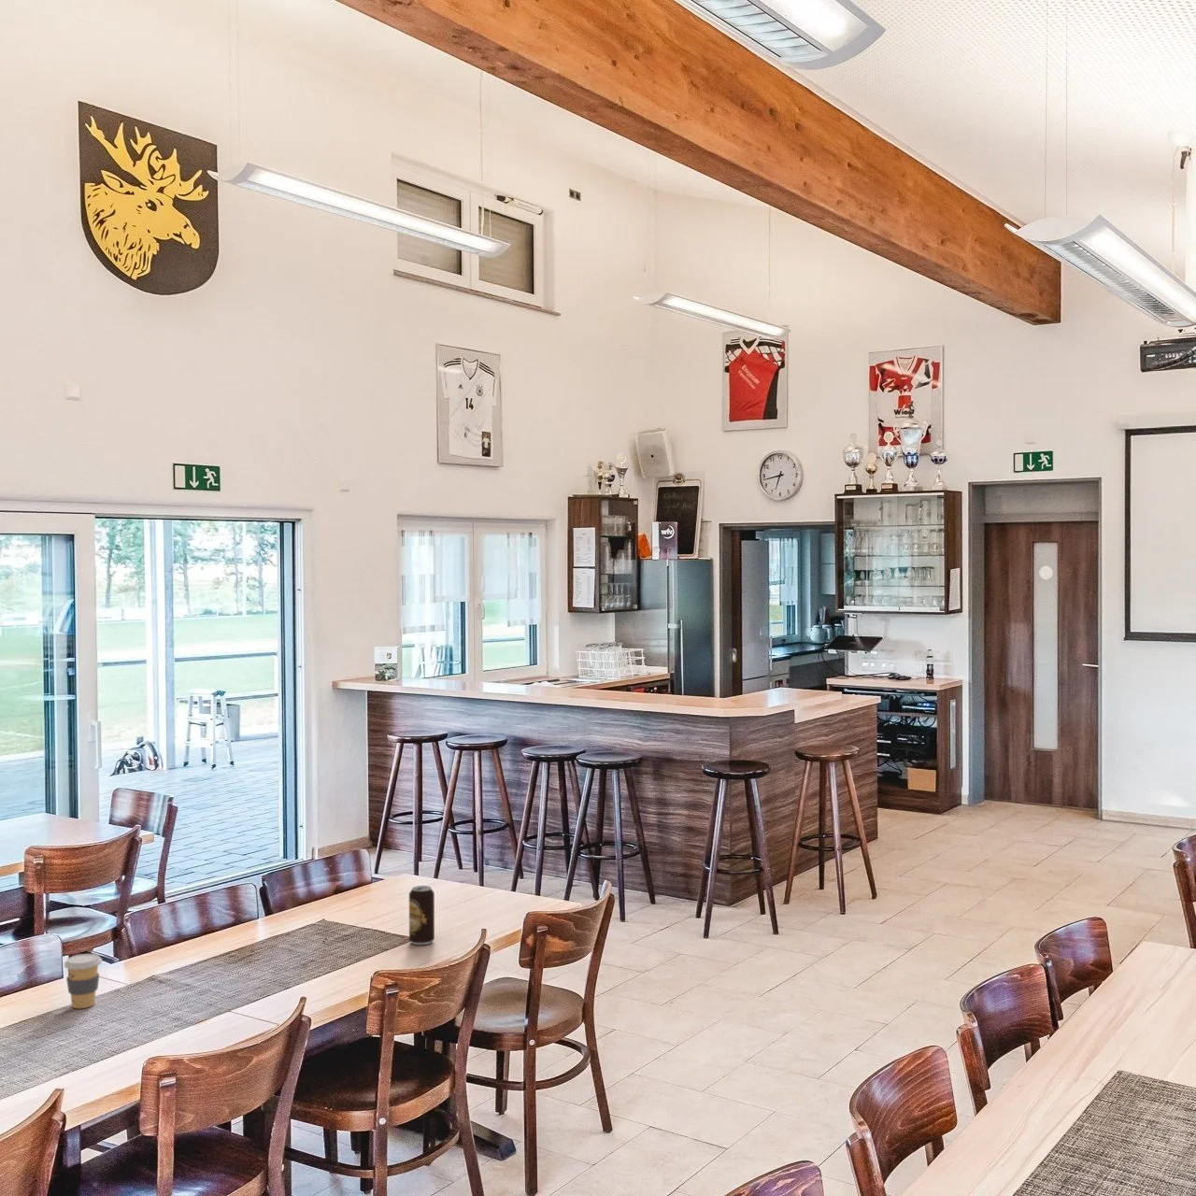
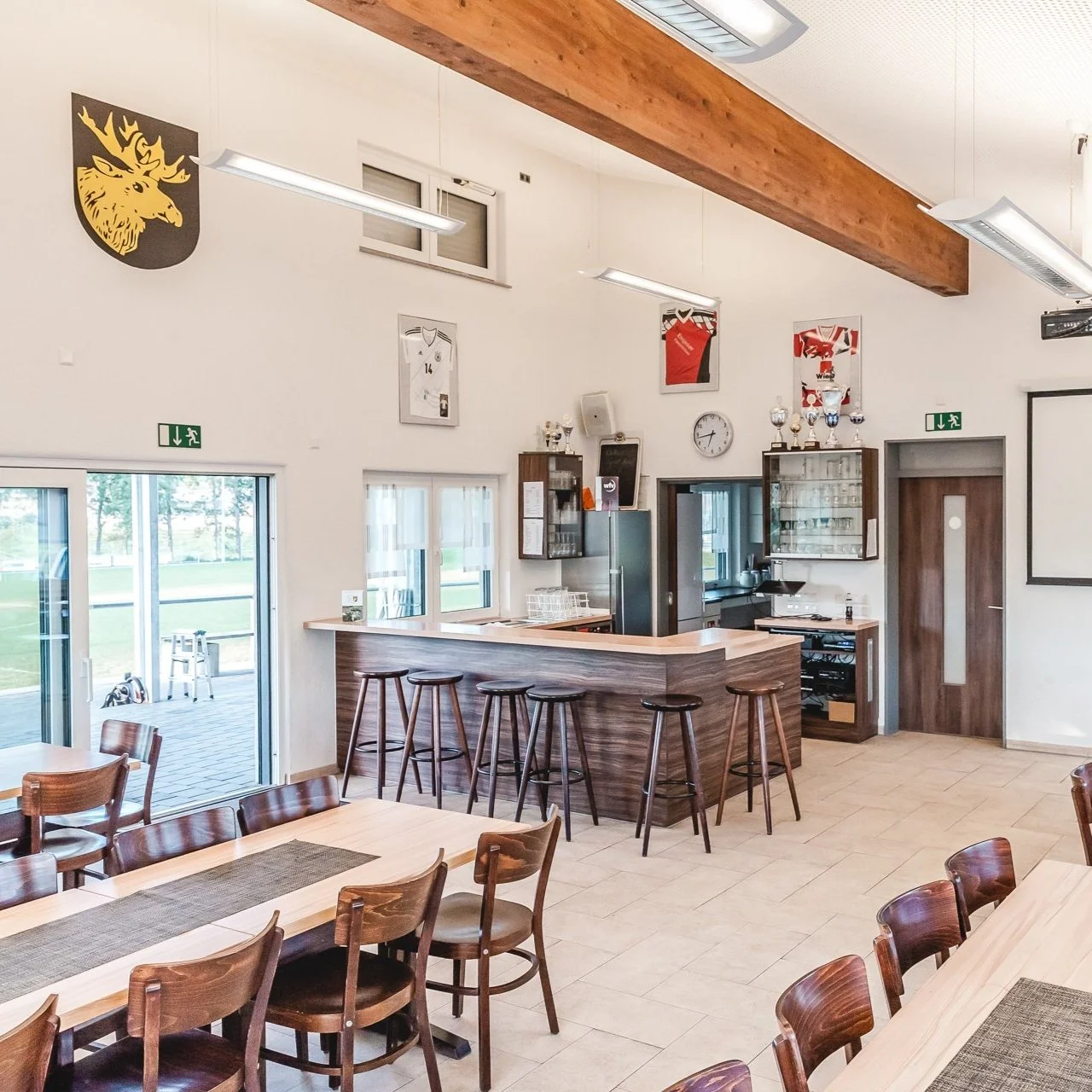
- beverage can [409,885,436,945]
- coffee cup [64,953,103,1009]
